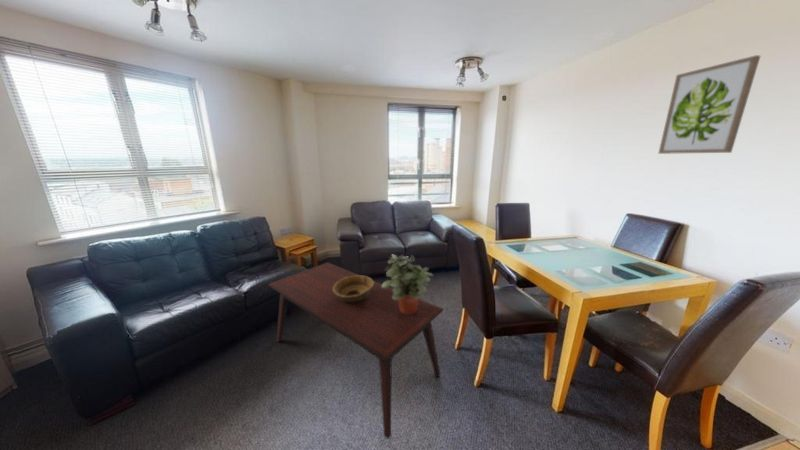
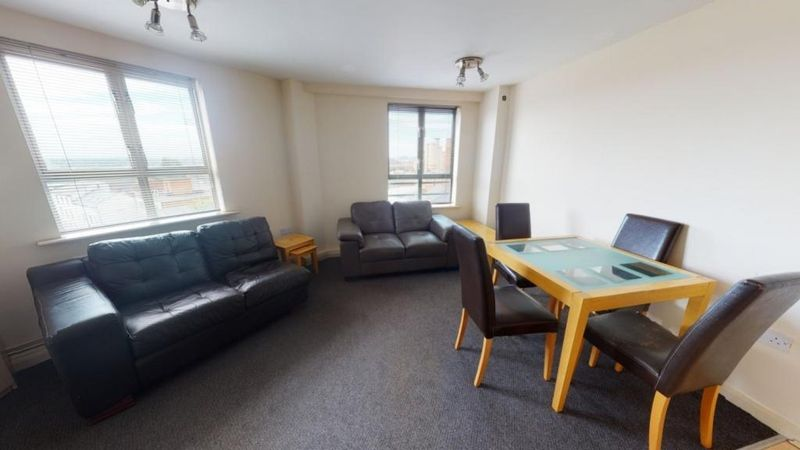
- decorative bowl [333,274,374,302]
- wall art [657,54,761,155]
- coffee table [267,261,444,440]
- potted plant [382,254,434,314]
